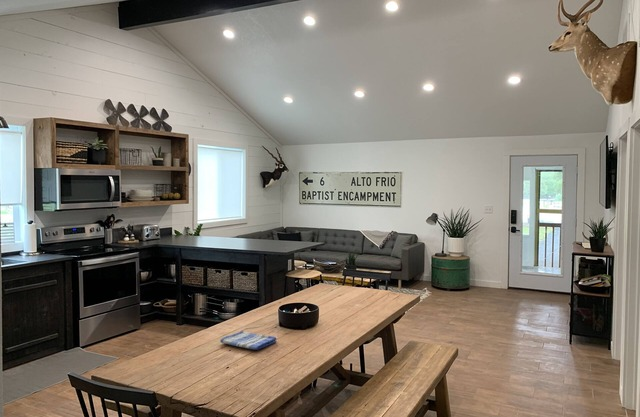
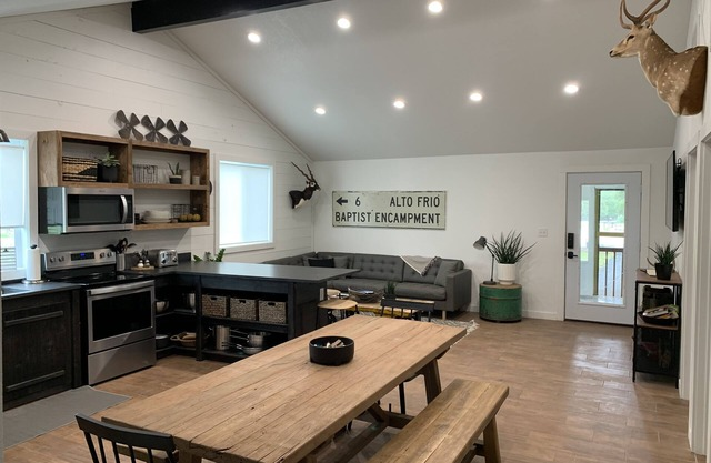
- dish towel [219,330,278,351]
